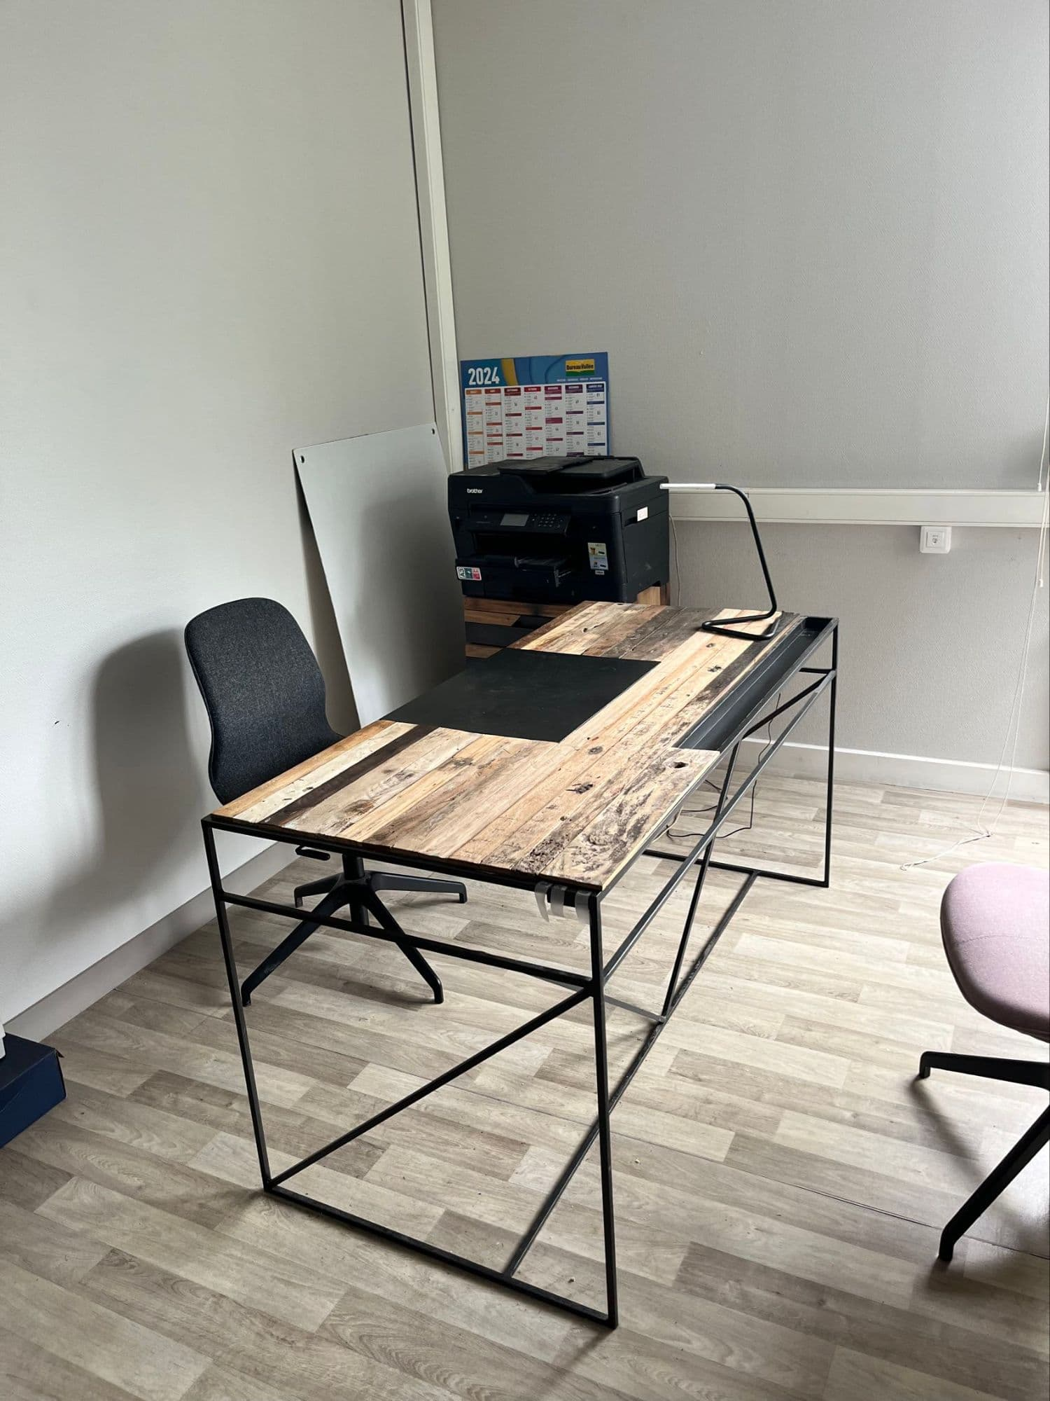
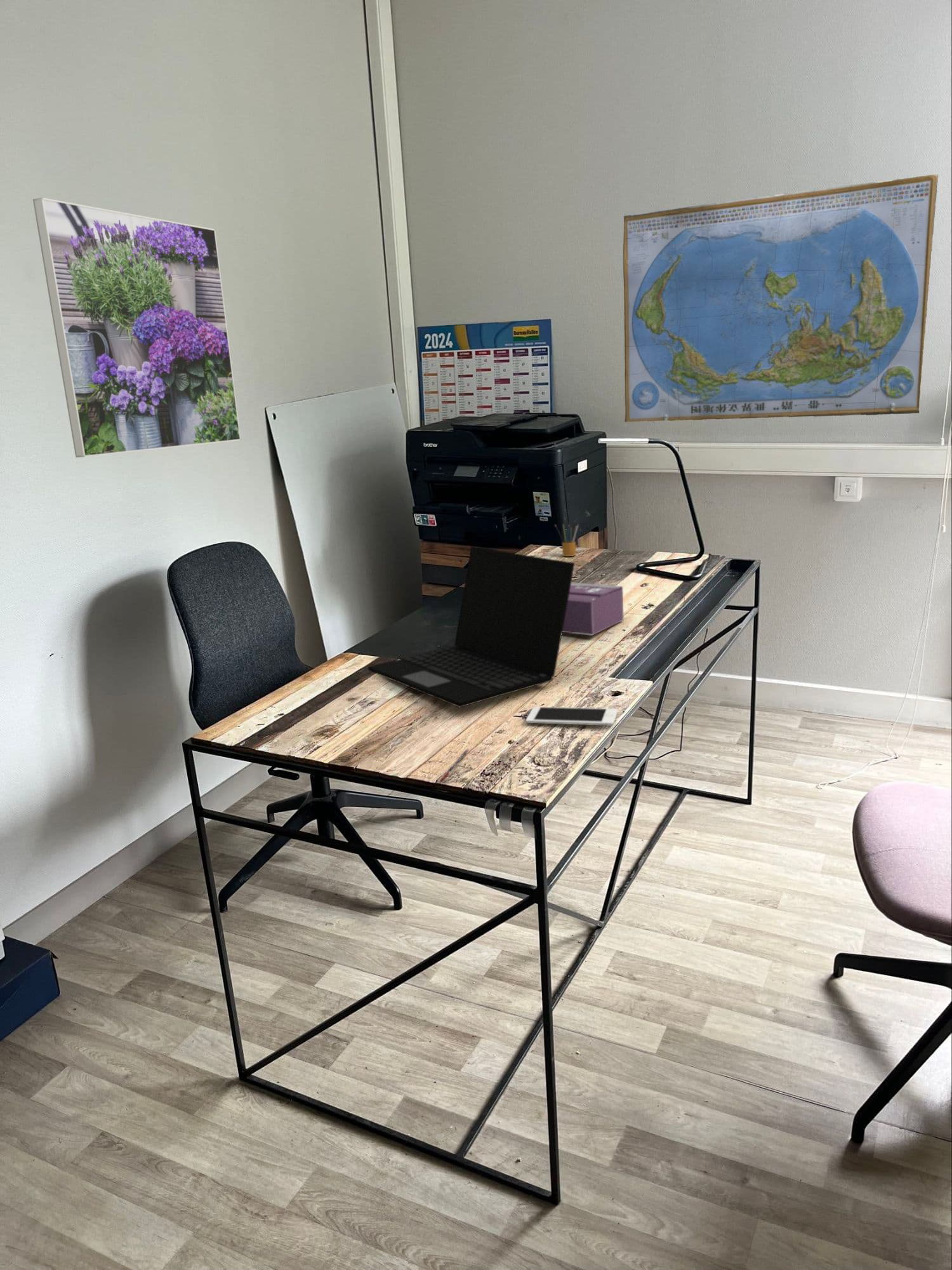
+ pencil box [554,523,579,557]
+ pen [439,749,468,782]
+ tissue box [562,582,624,636]
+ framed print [32,197,242,458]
+ laptop [367,545,575,708]
+ world map [623,173,939,423]
+ cell phone [526,706,618,726]
